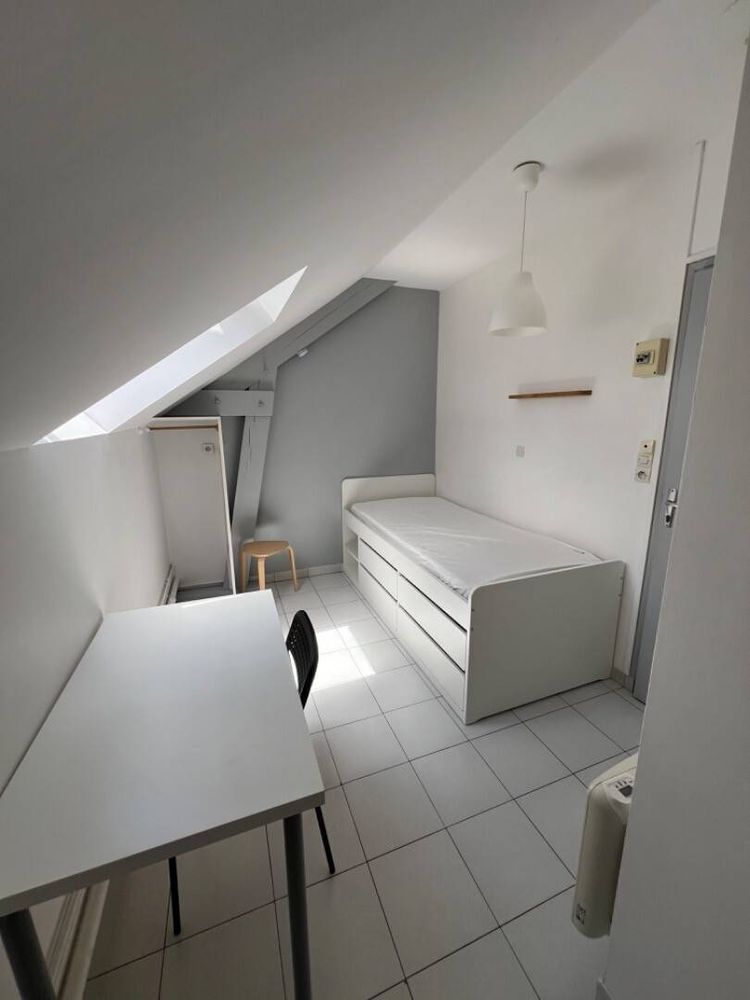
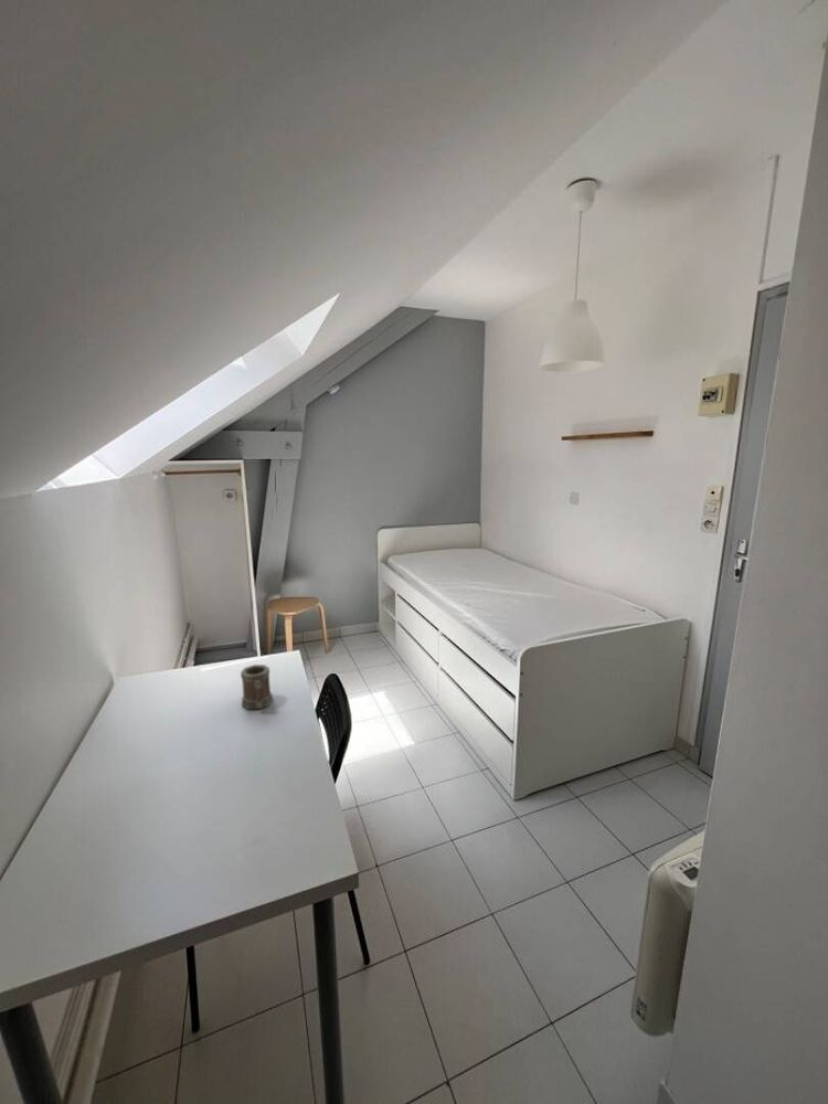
+ mug [240,664,274,710]
